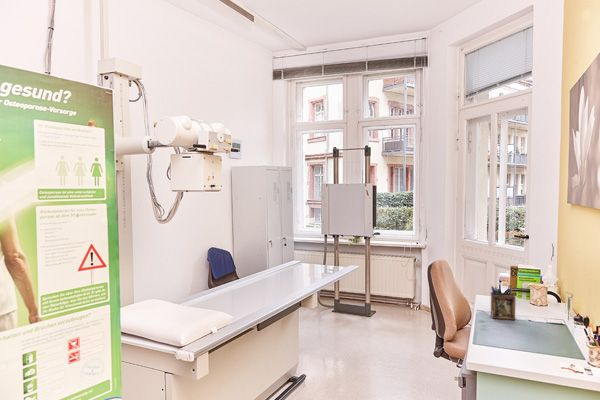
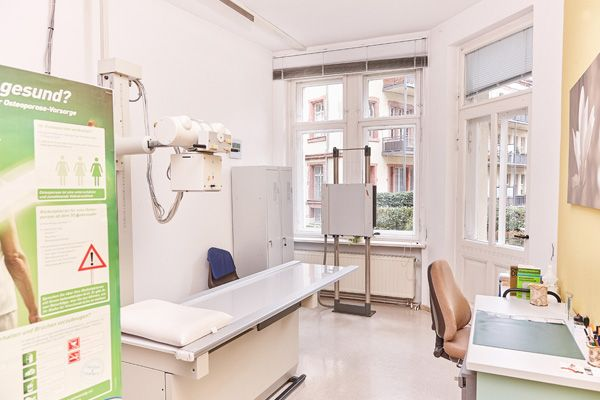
- desk organizer [490,284,516,321]
